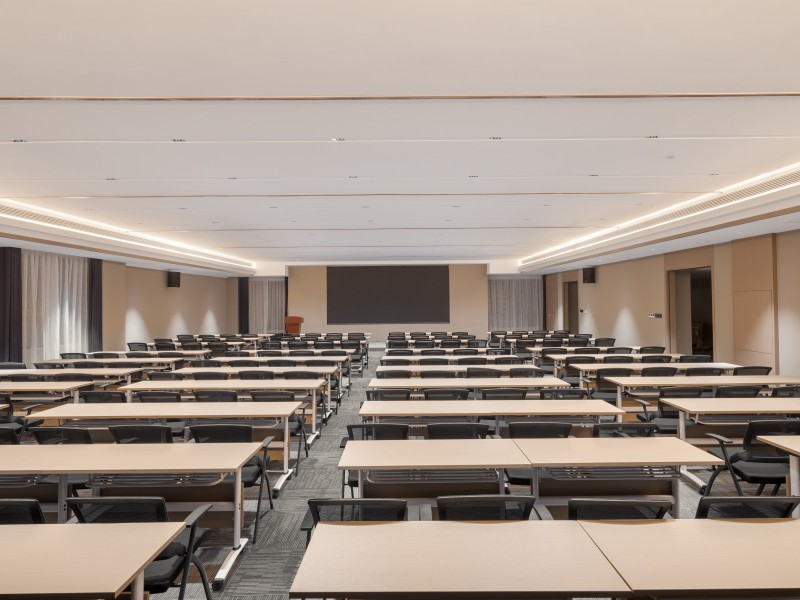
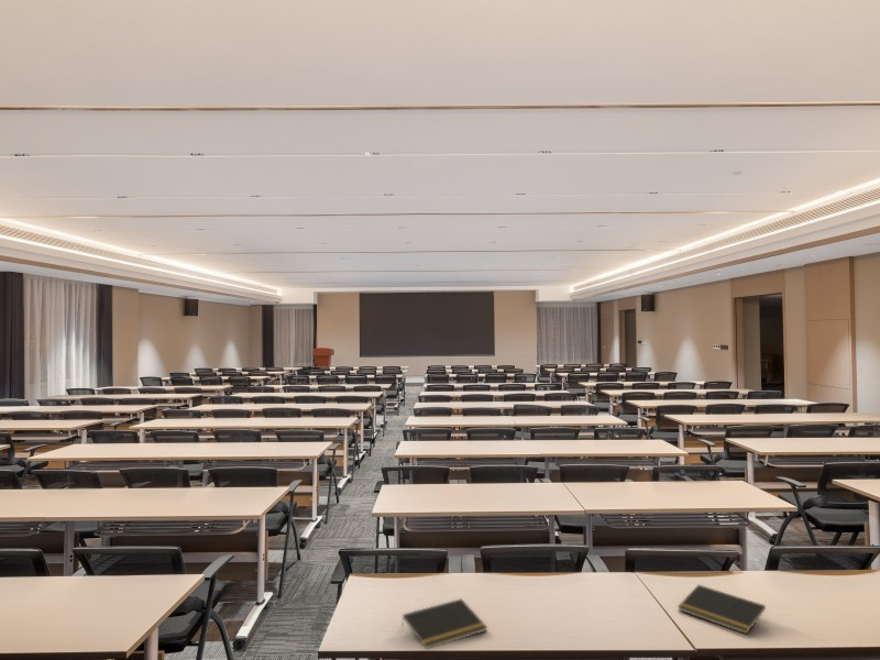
+ notepad [400,597,488,650]
+ notepad [676,584,767,636]
